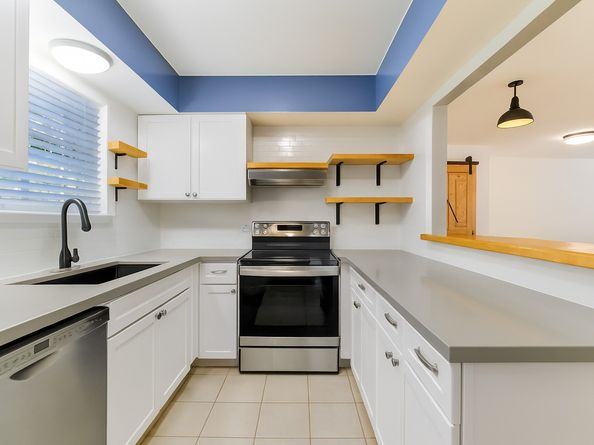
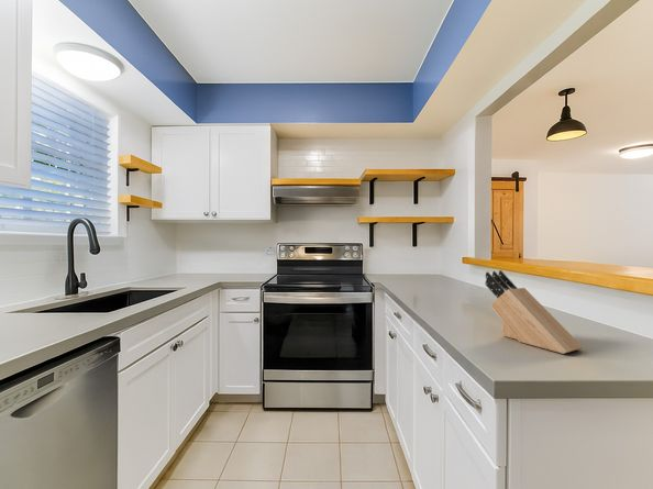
+ knife block [484,269,584,355]
